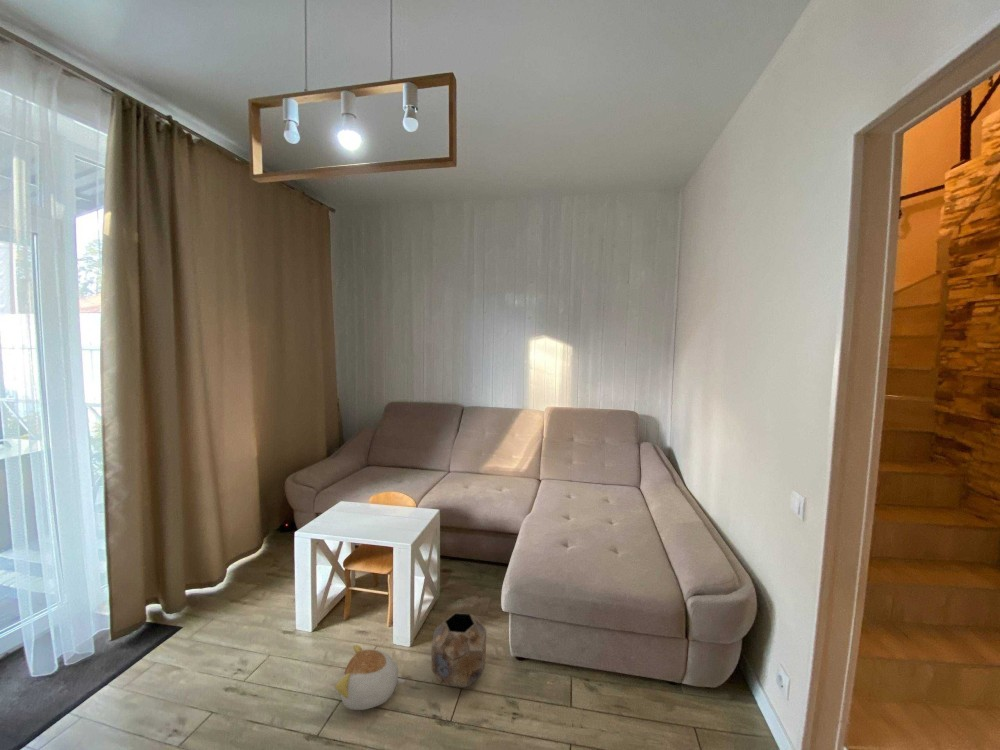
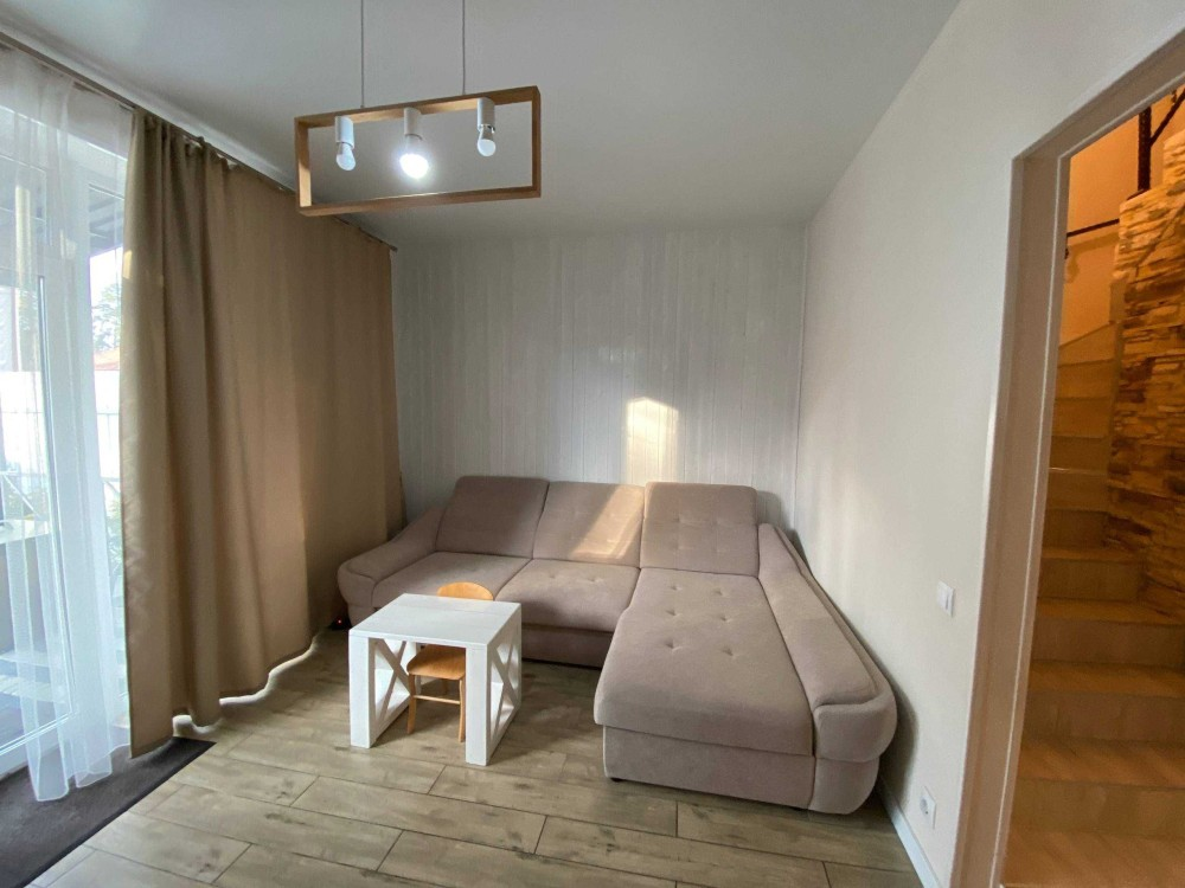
- planter [431,612,487,689]
- plush toy [334,644,406,711]
